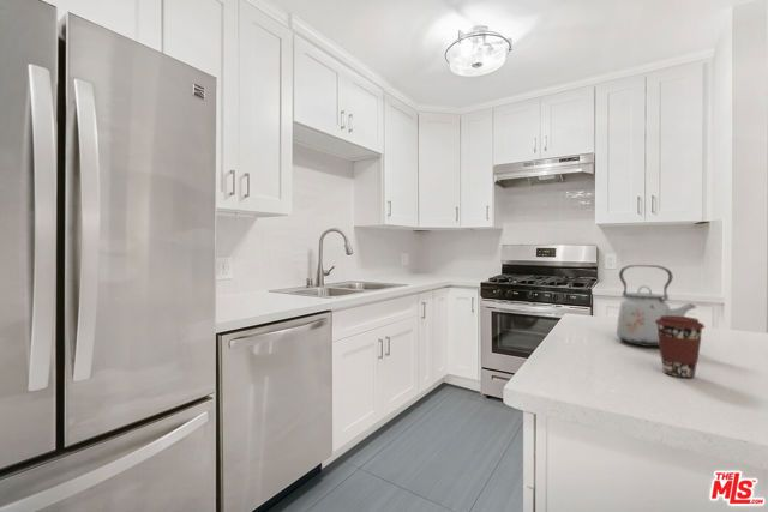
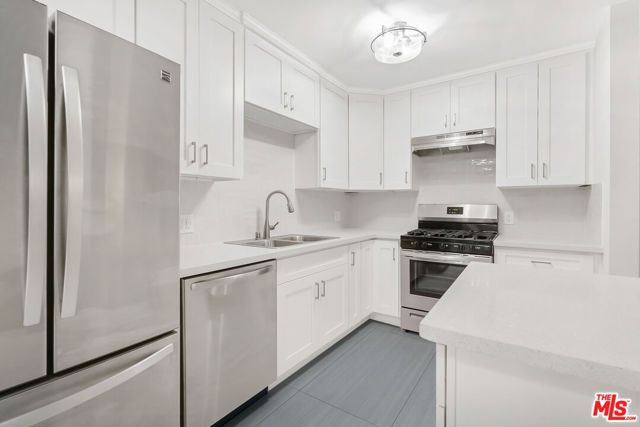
- coffee cup [655,315,706,379]
- kettle [616,264,698,348]
